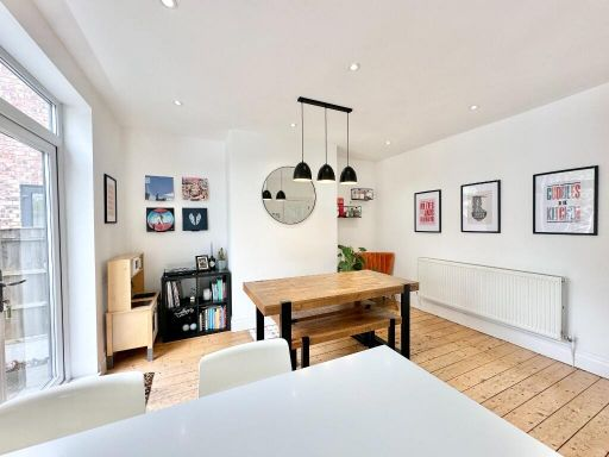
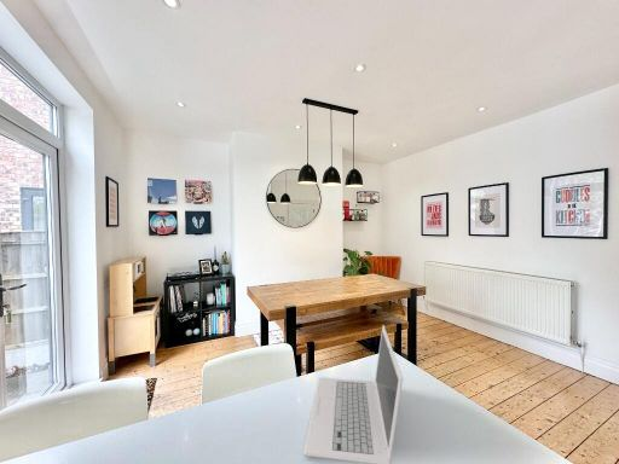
+ laptop [302,324,404,464]
